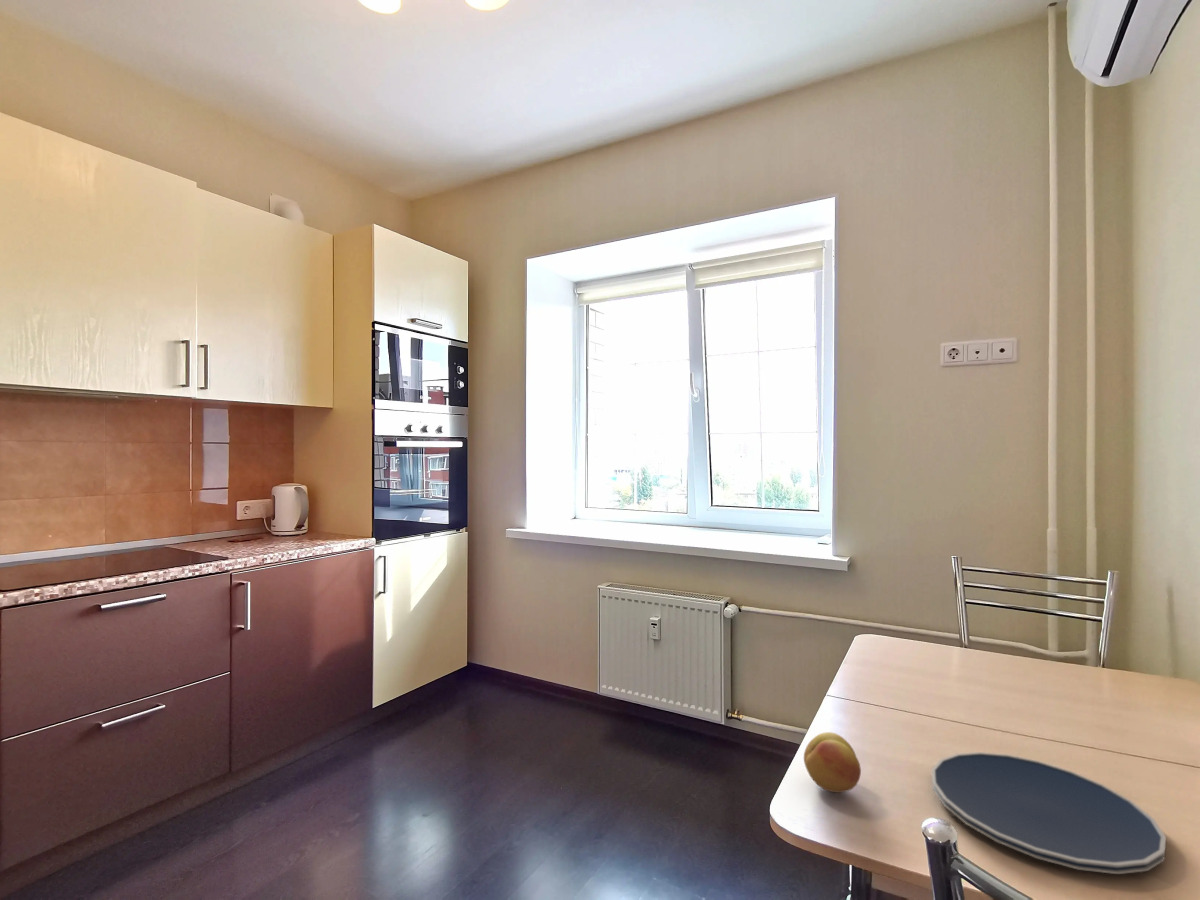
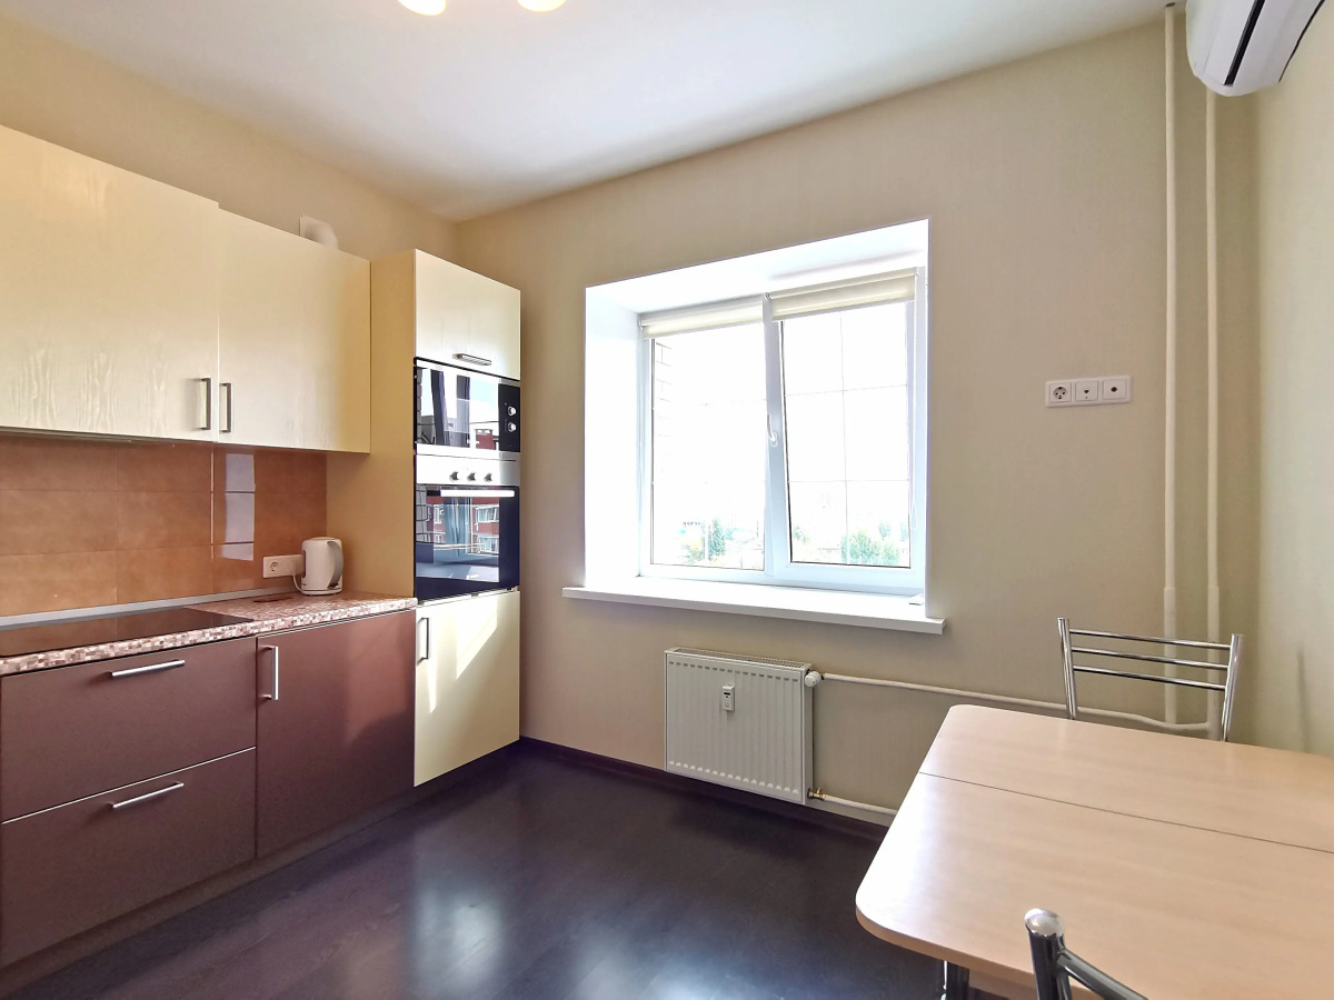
- plate [931,751,1167,875]
- fruit [803,731,862,793]
